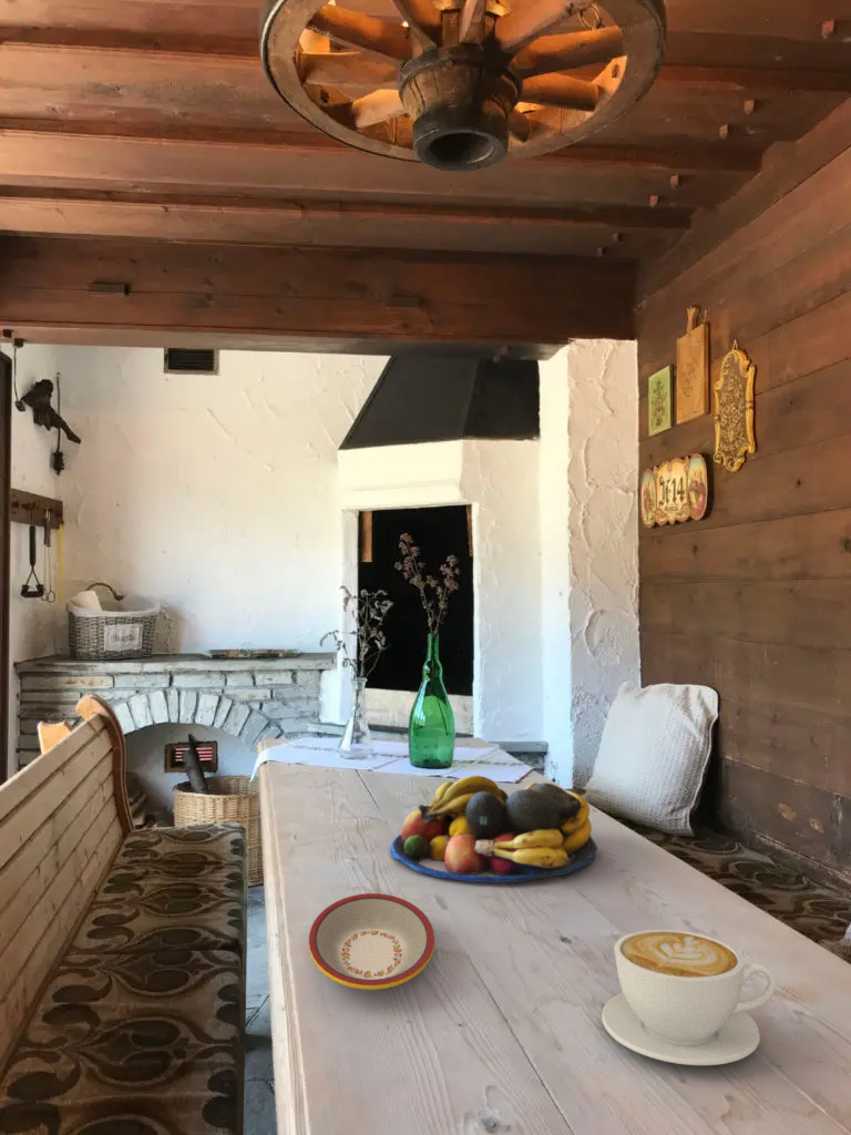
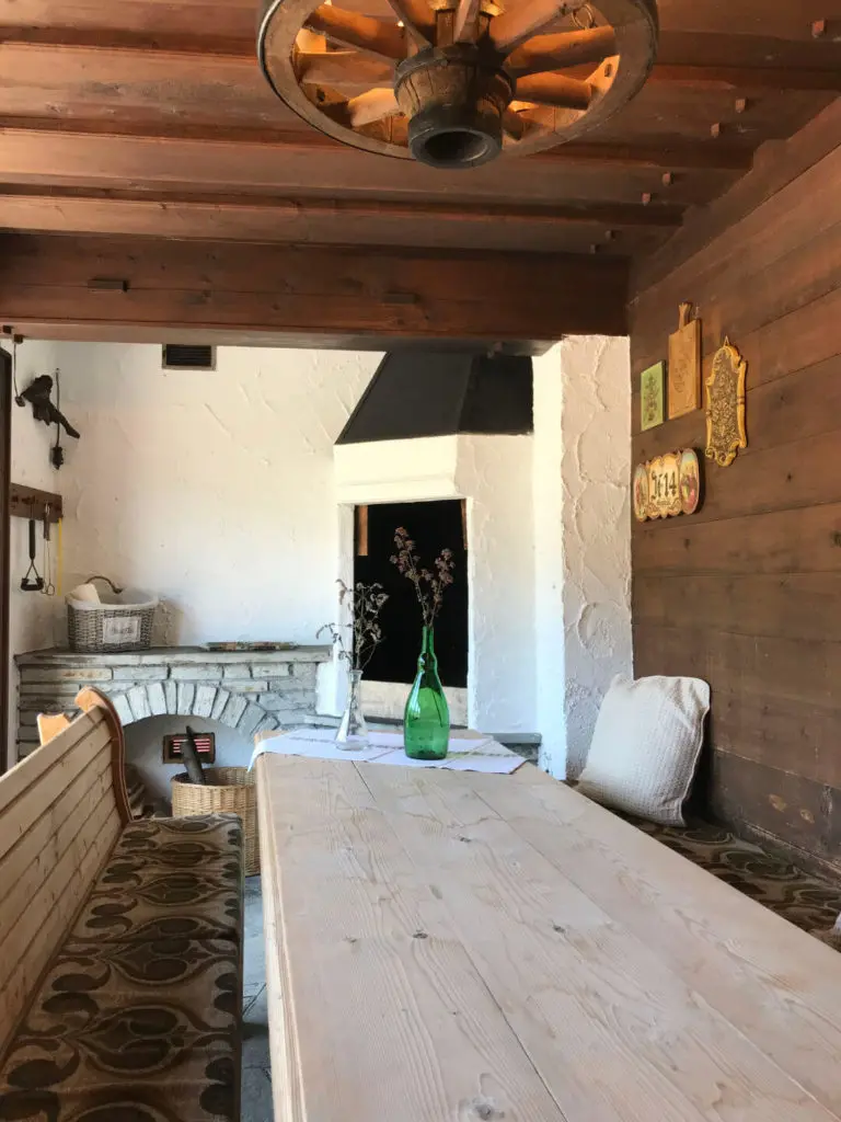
- plate [308,892,435,991]
- fruit bowl [389,775,598,885]
- coffee cup [601,929,777,1066]
